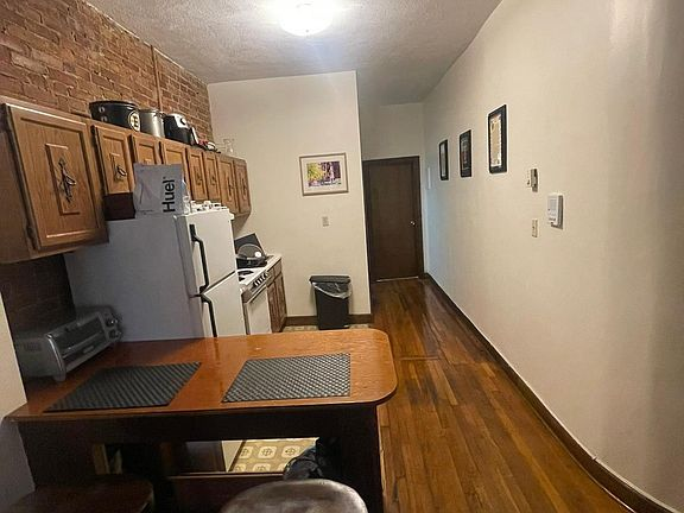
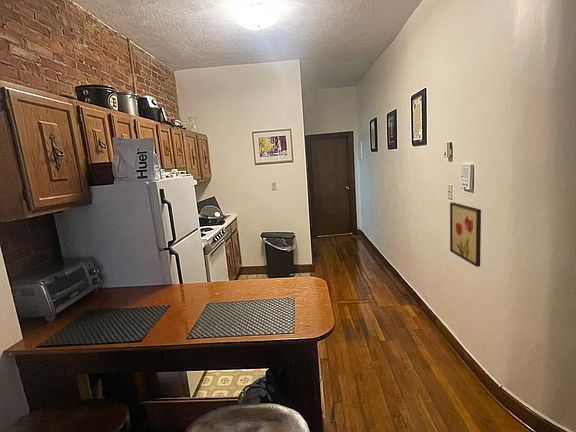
+ wall art [449,202,482,268]
